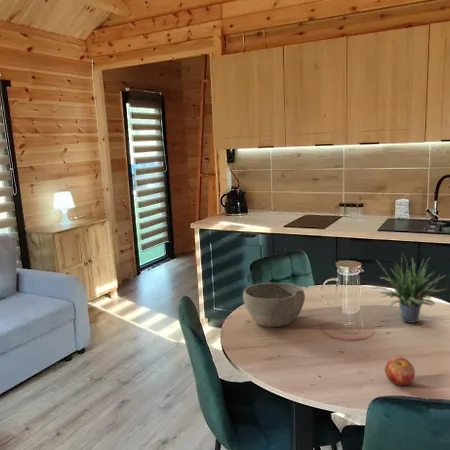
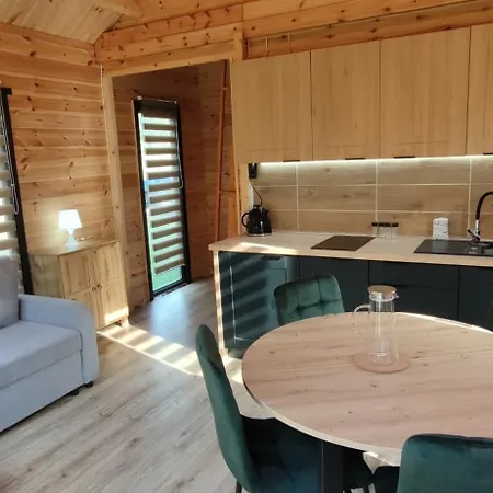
- apple [384,356,416,387]
- bowl [242,282,306,328]
- potted plant [369,251,448,324]
